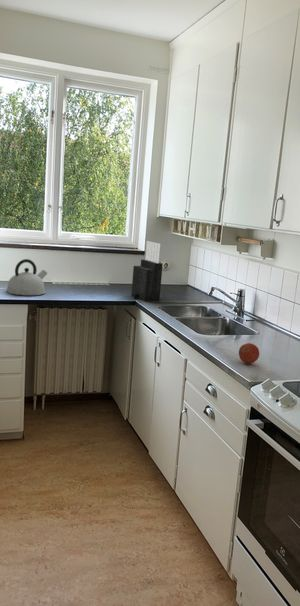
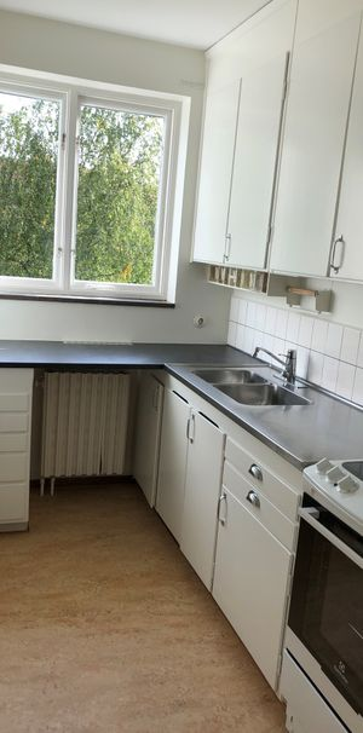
- kettle [5,258,48,296]
- knife block [130,240,164,302]
- fruit [238,342,260,364]
